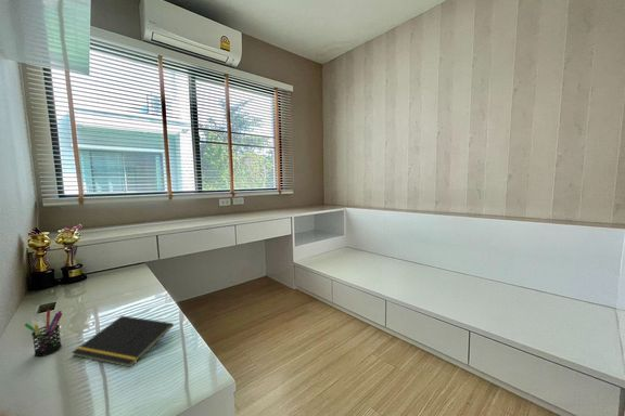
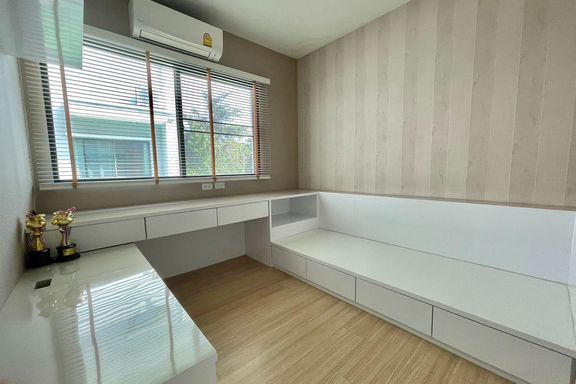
- pen holder [24,309,64,358]
- notepad [71,315,175,368]
